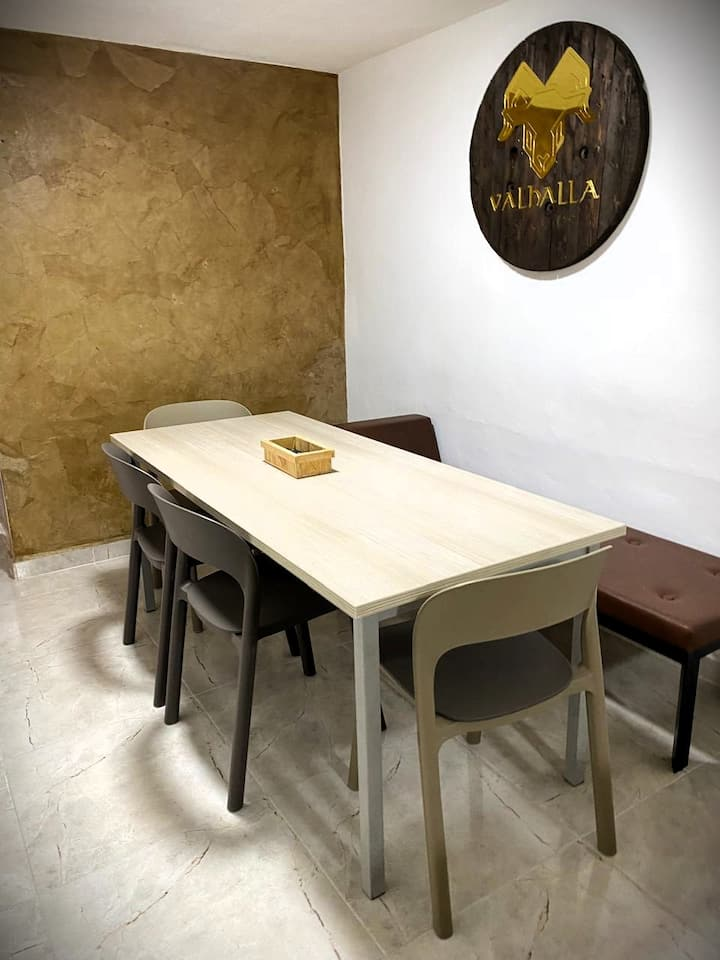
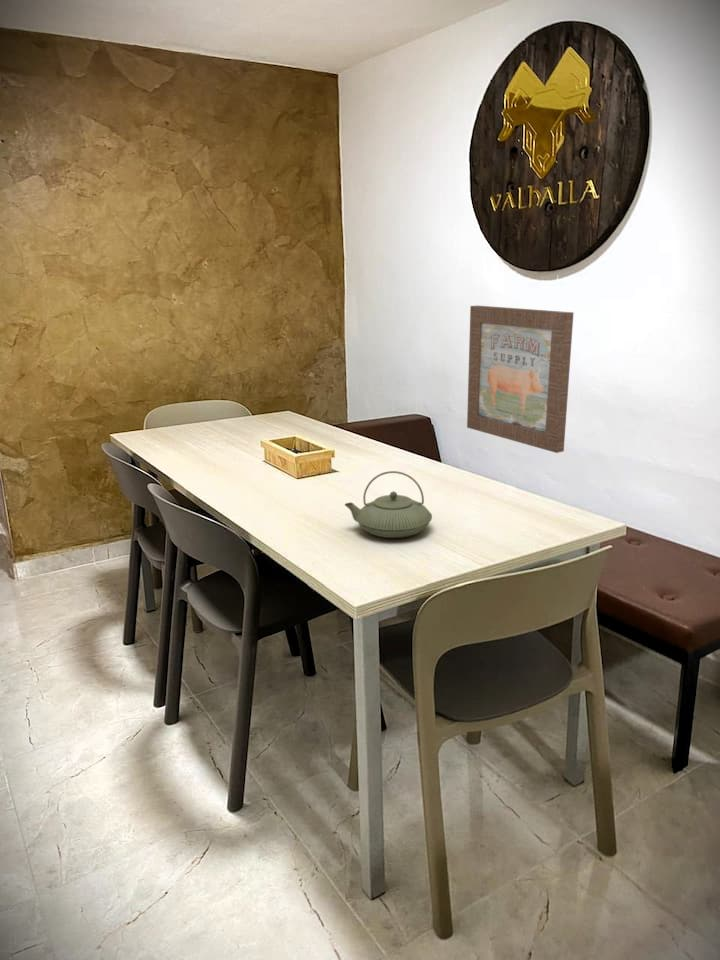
+ teapot [344,470,433,539]
+ wall art [466,305,575,454]
